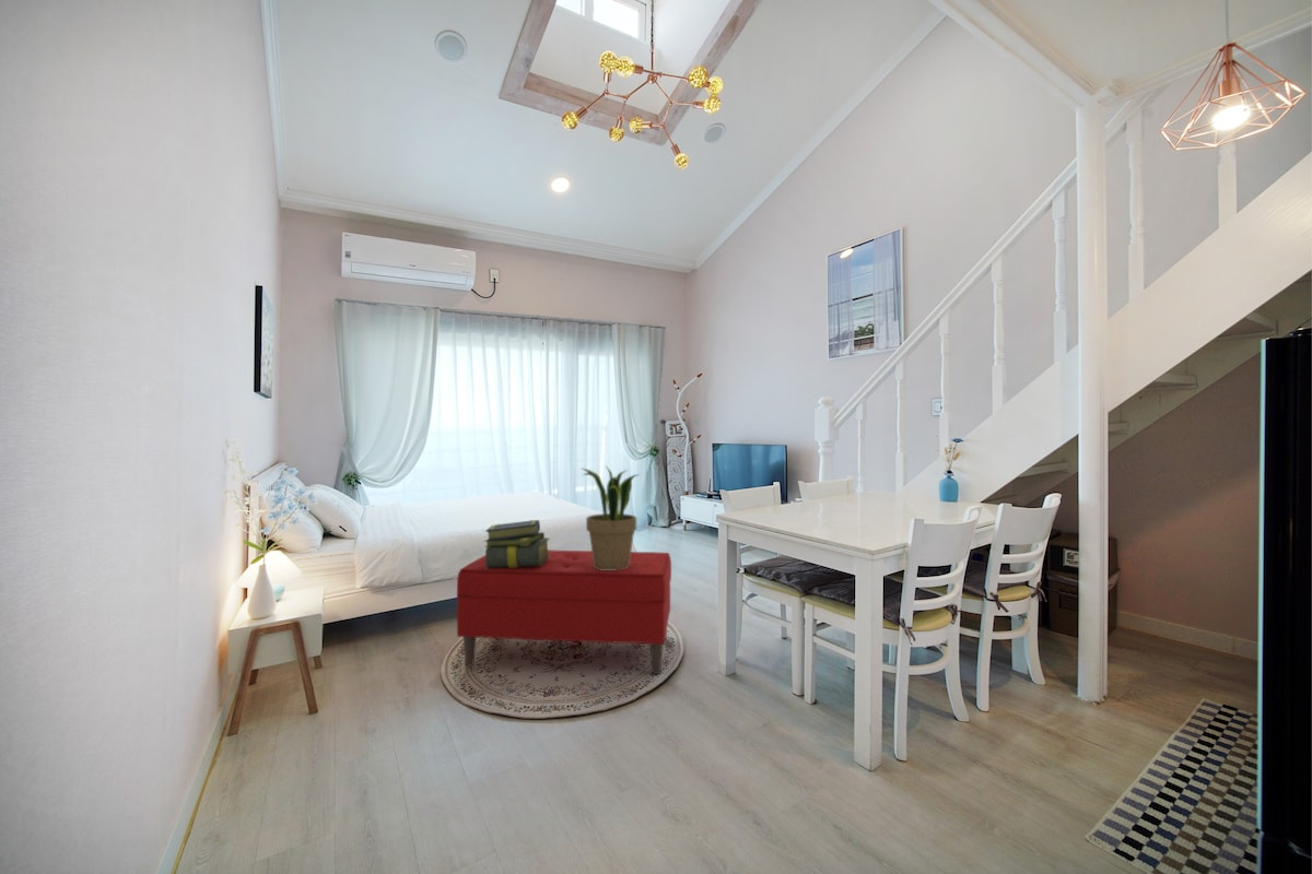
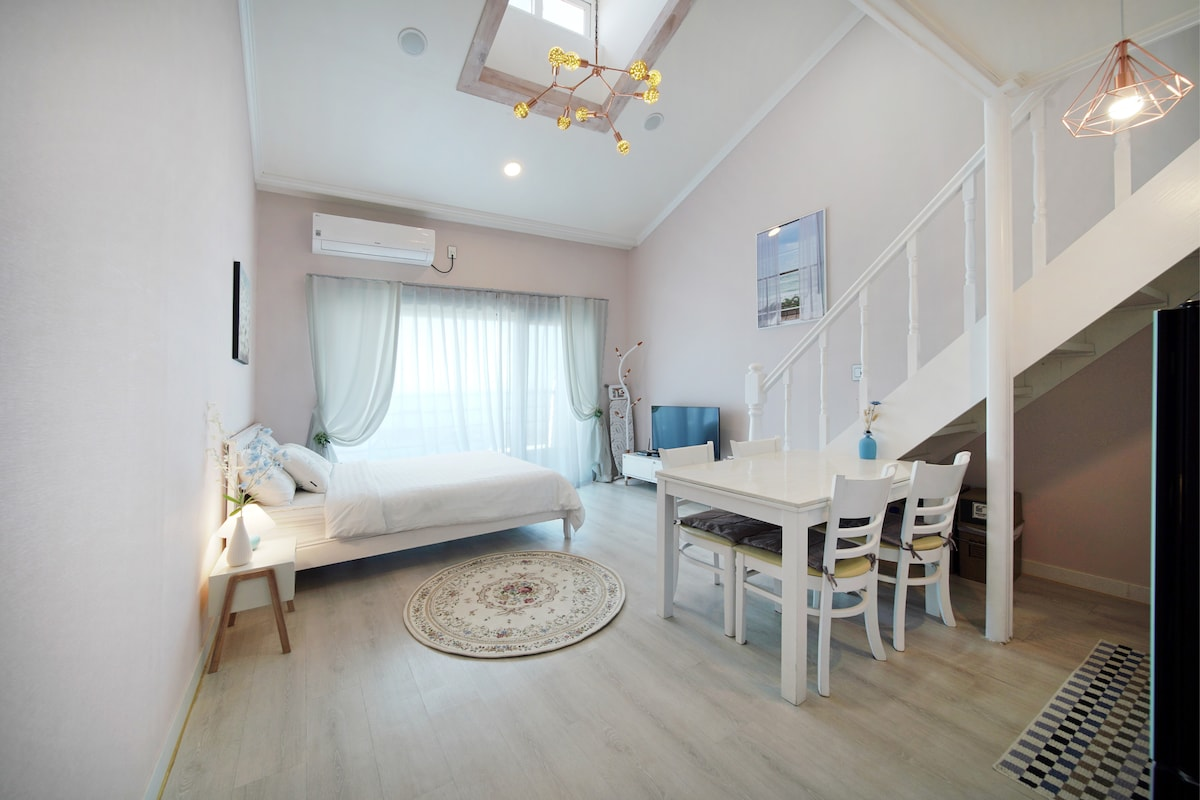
- potted plant [579,464,641,570]
- stack of books [483,519,550,568]
- bench [456,548,672,675]
